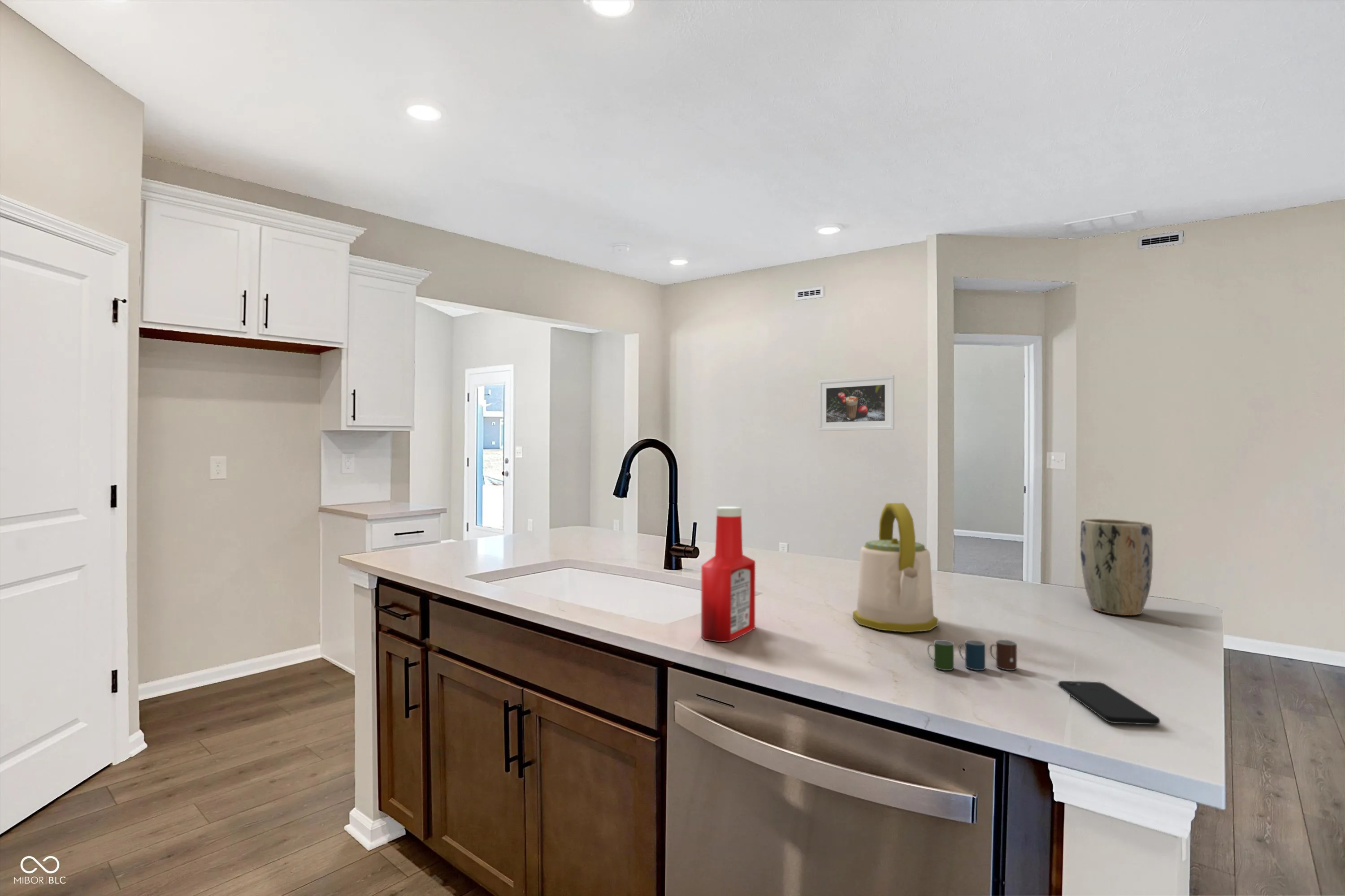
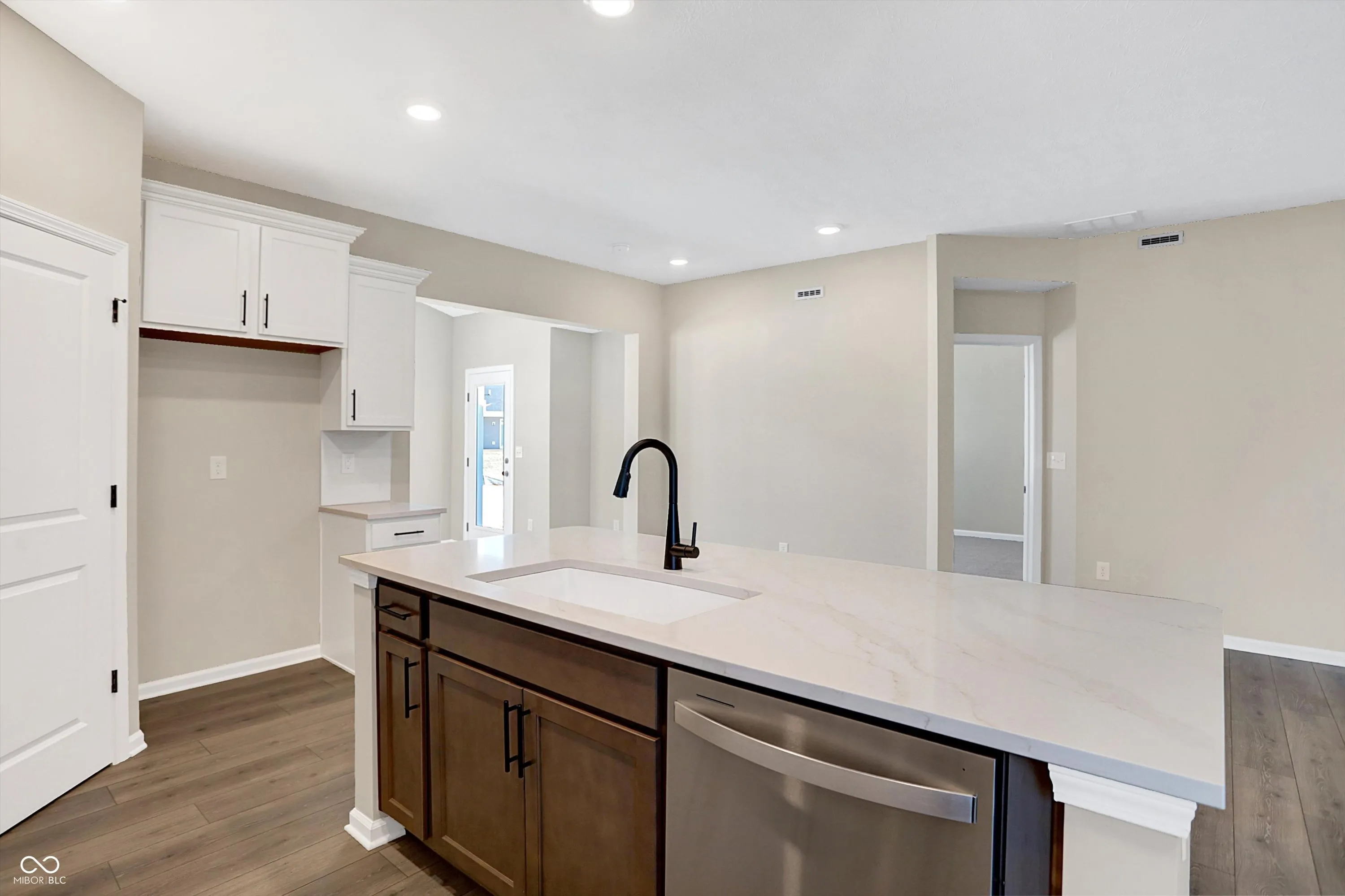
- soap bottle [701,506,756,643]
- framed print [818,375,895,432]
- plant pot [1080,519,1153,616]
- smartphone [1058,680,1160,725]
- kettle [853,502,938,633]
- cup [927,639,1017,671]
